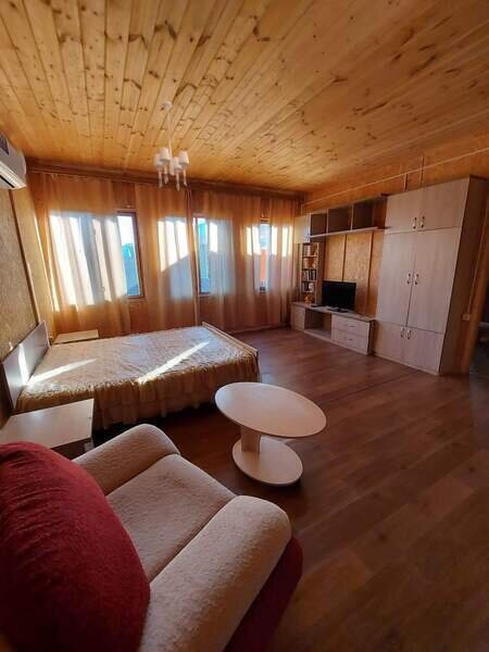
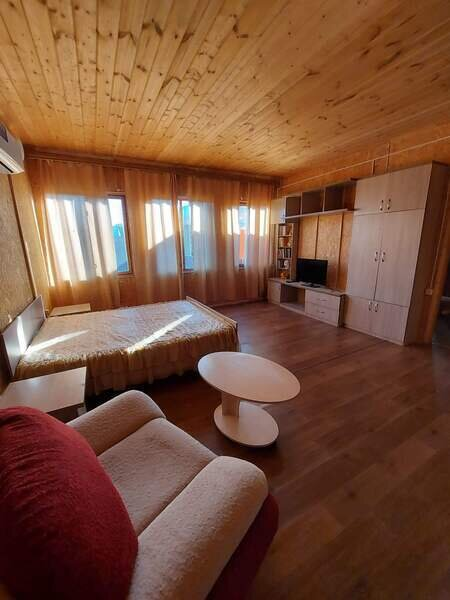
- chandelier [152,100,190,191]
